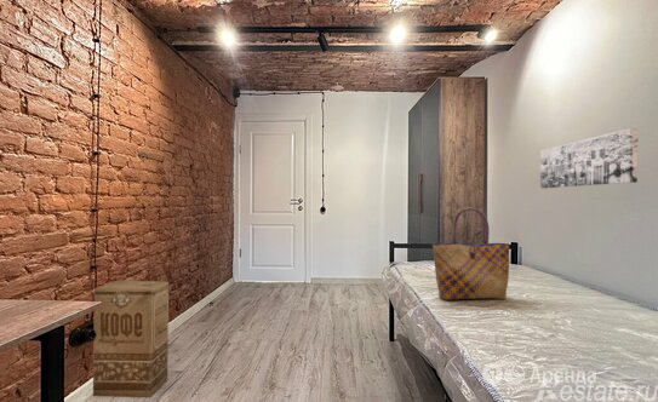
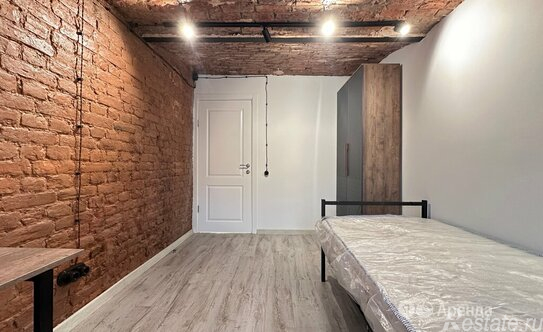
- wall art [539,127,639,190]
- cardboard box [92,280,170,398]
- tote bag [431,207,510,302]
